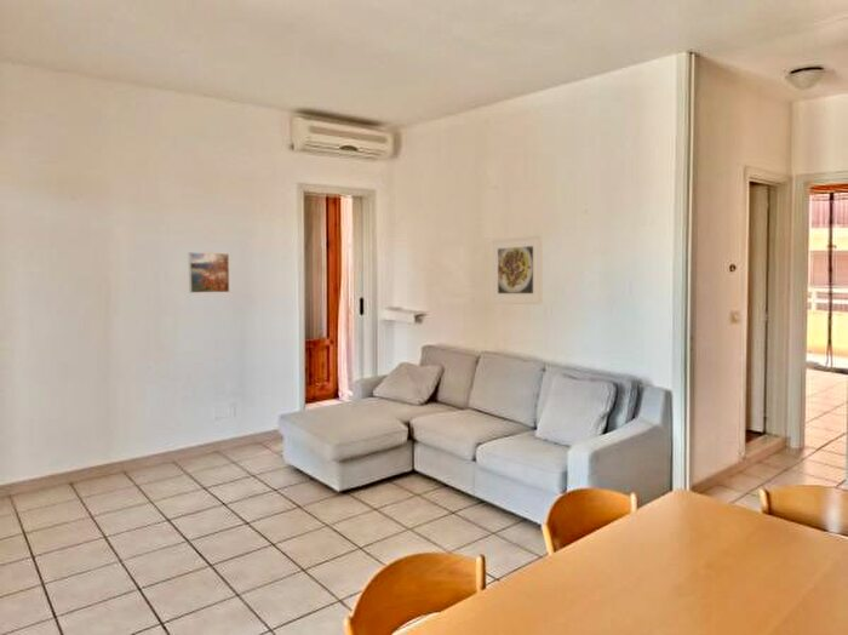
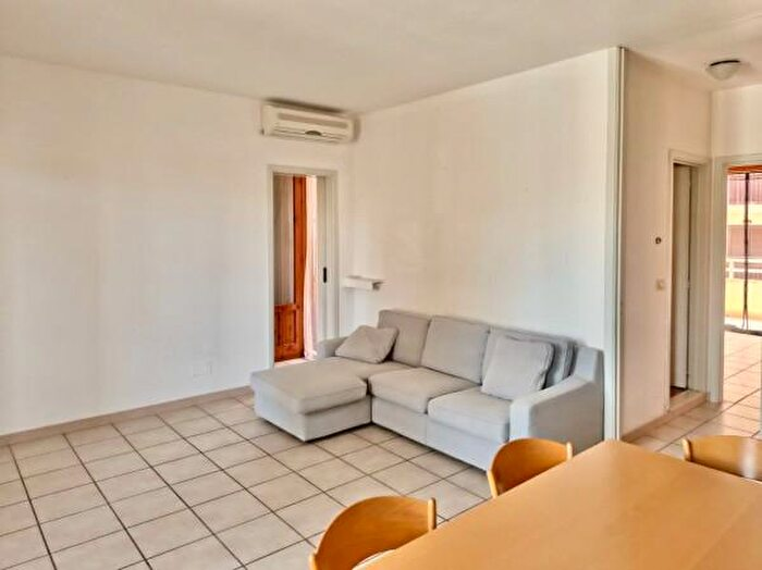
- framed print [489,234,544,305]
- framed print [188,251,230,294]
